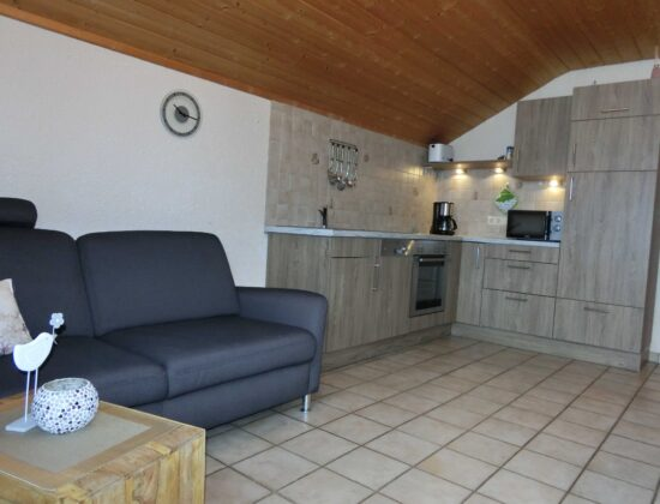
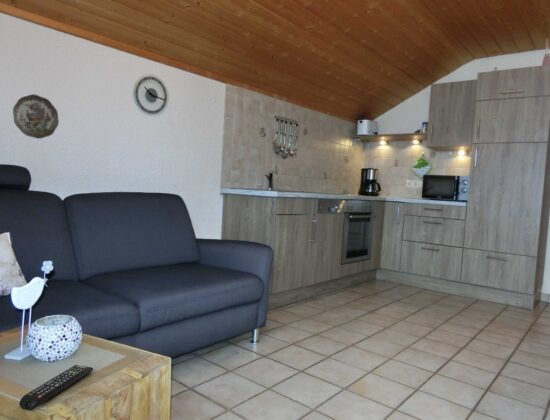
+ remote control [18,364,94,411]
+ decorative plate [12,93,60,140]
